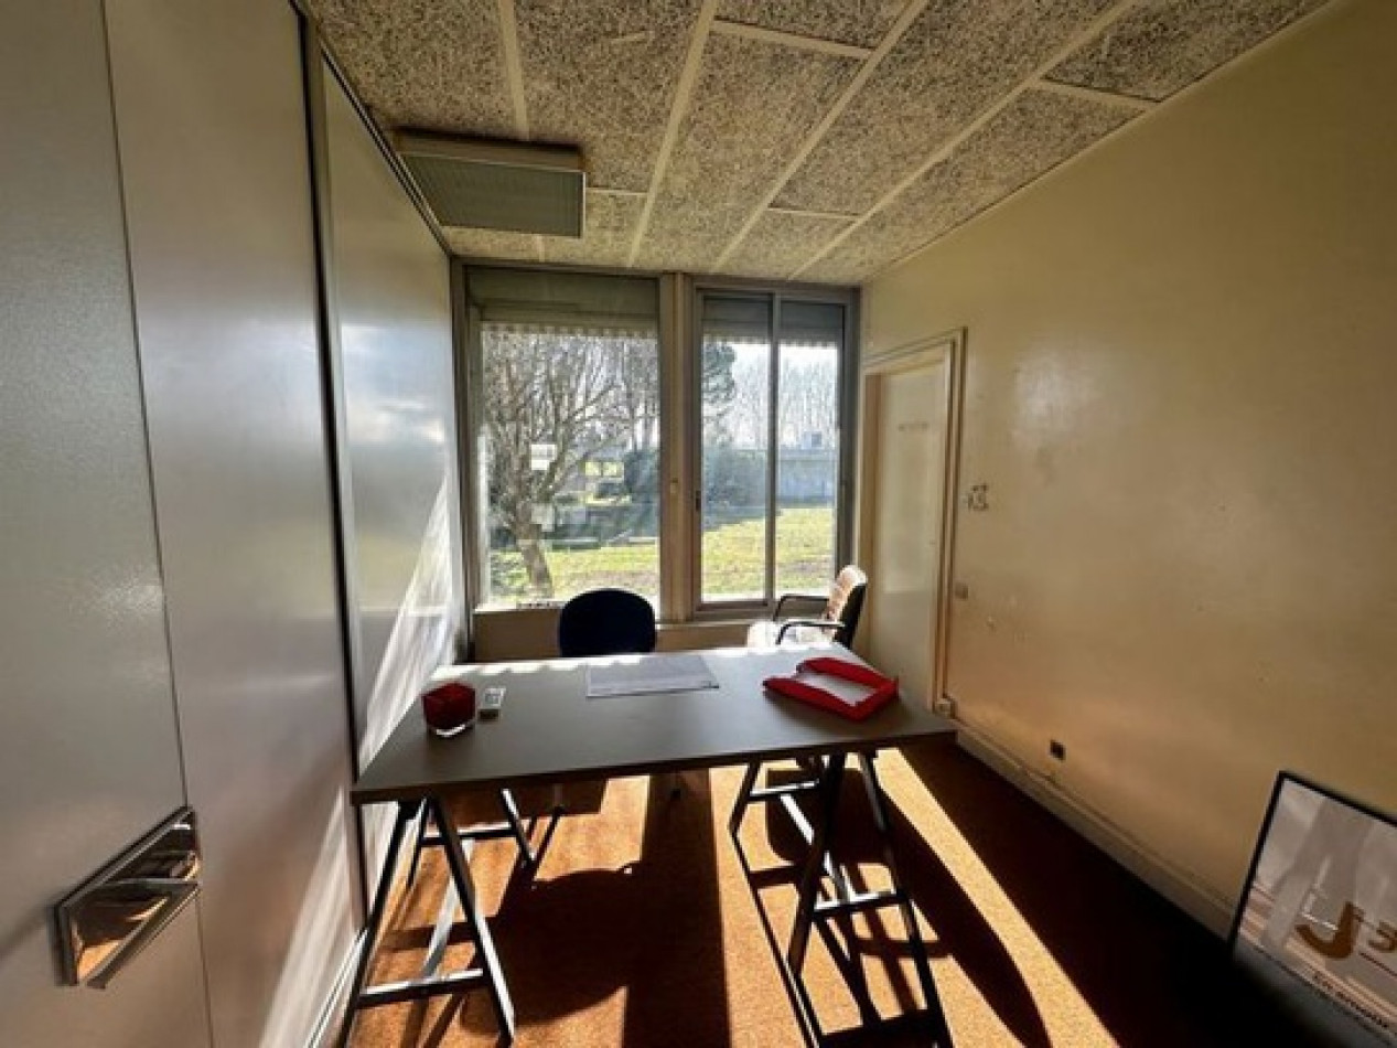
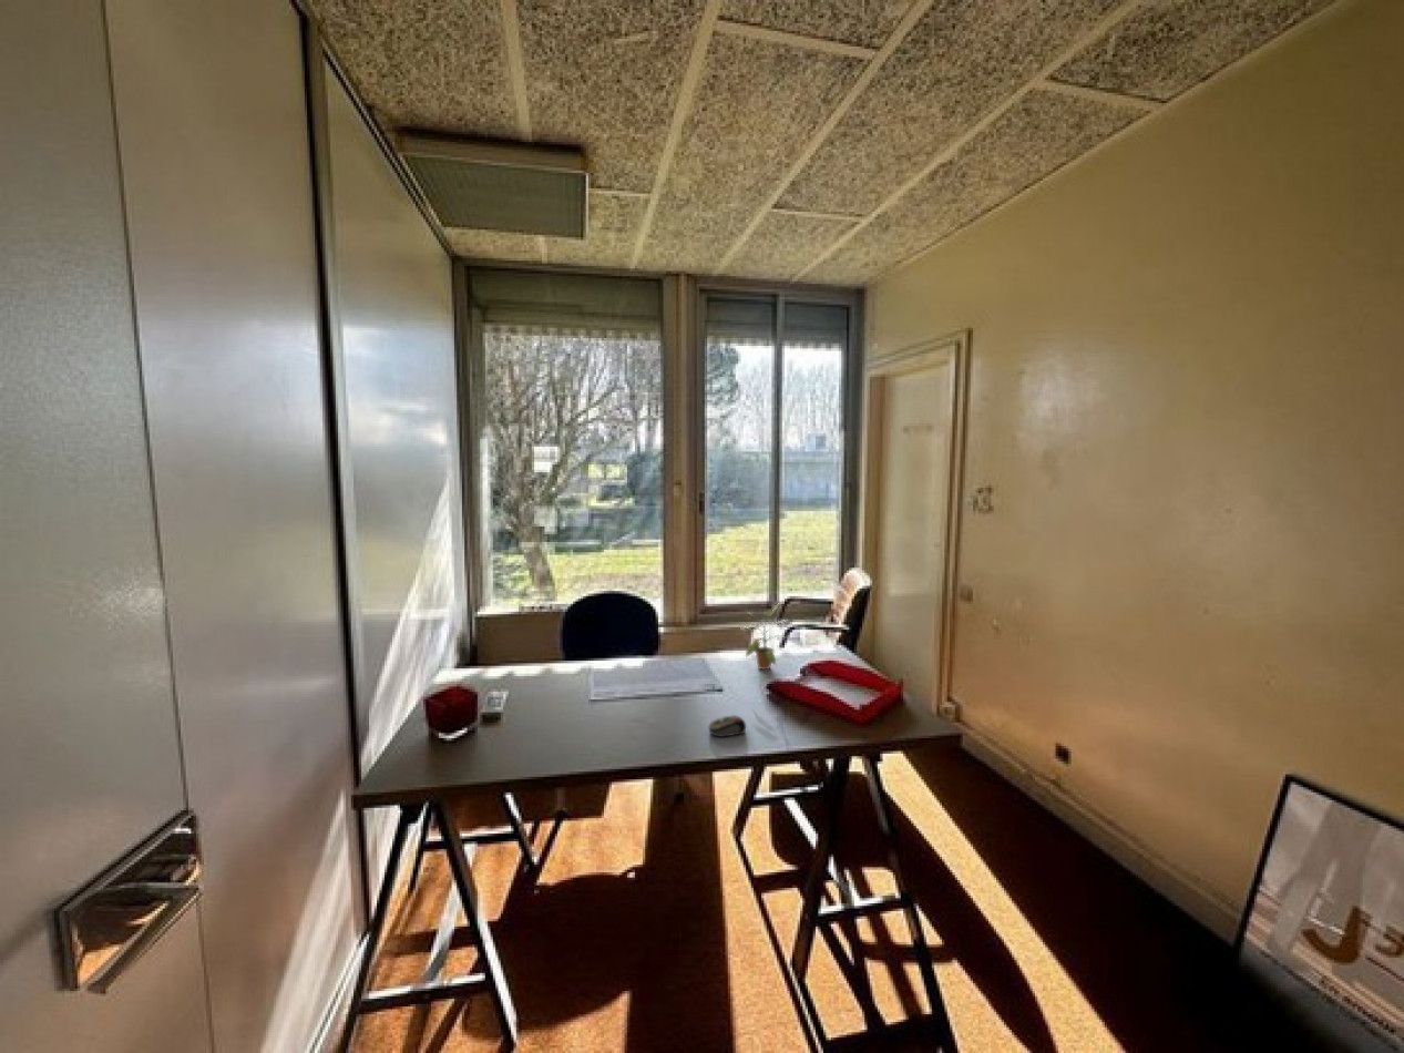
+ computer mouse [708,714,747,738]
+ potted plant [740,601,796,671]
